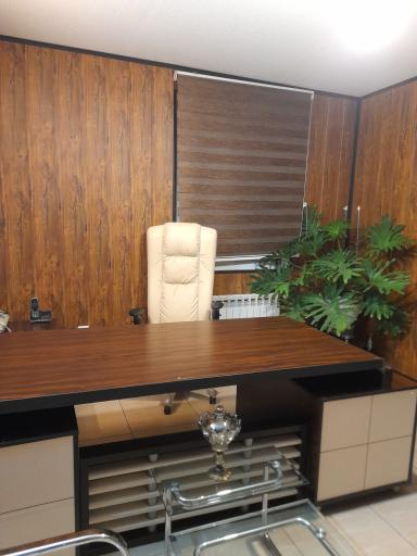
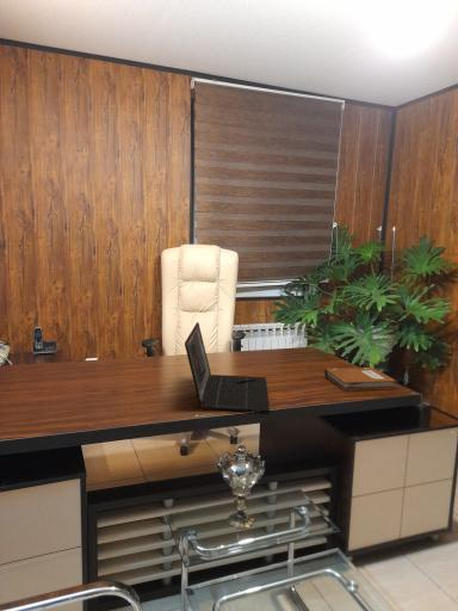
+ laptop [184,321,271,414]
+ notebook [323,366,397,391]
